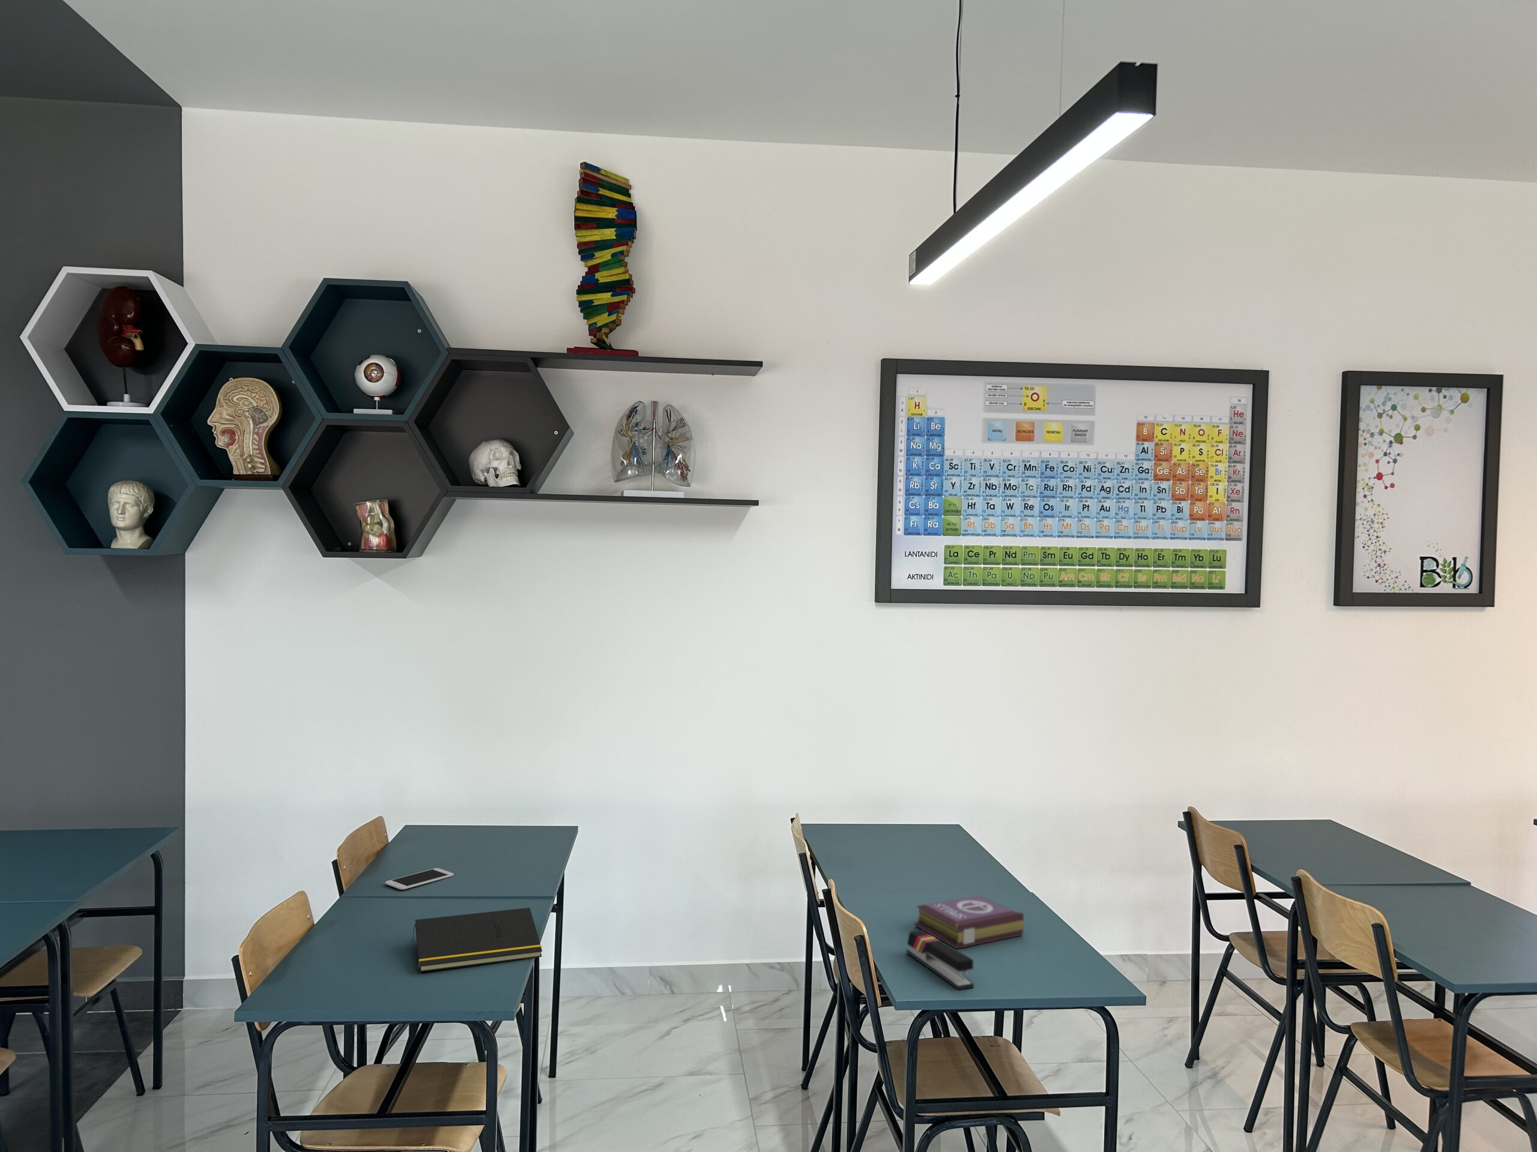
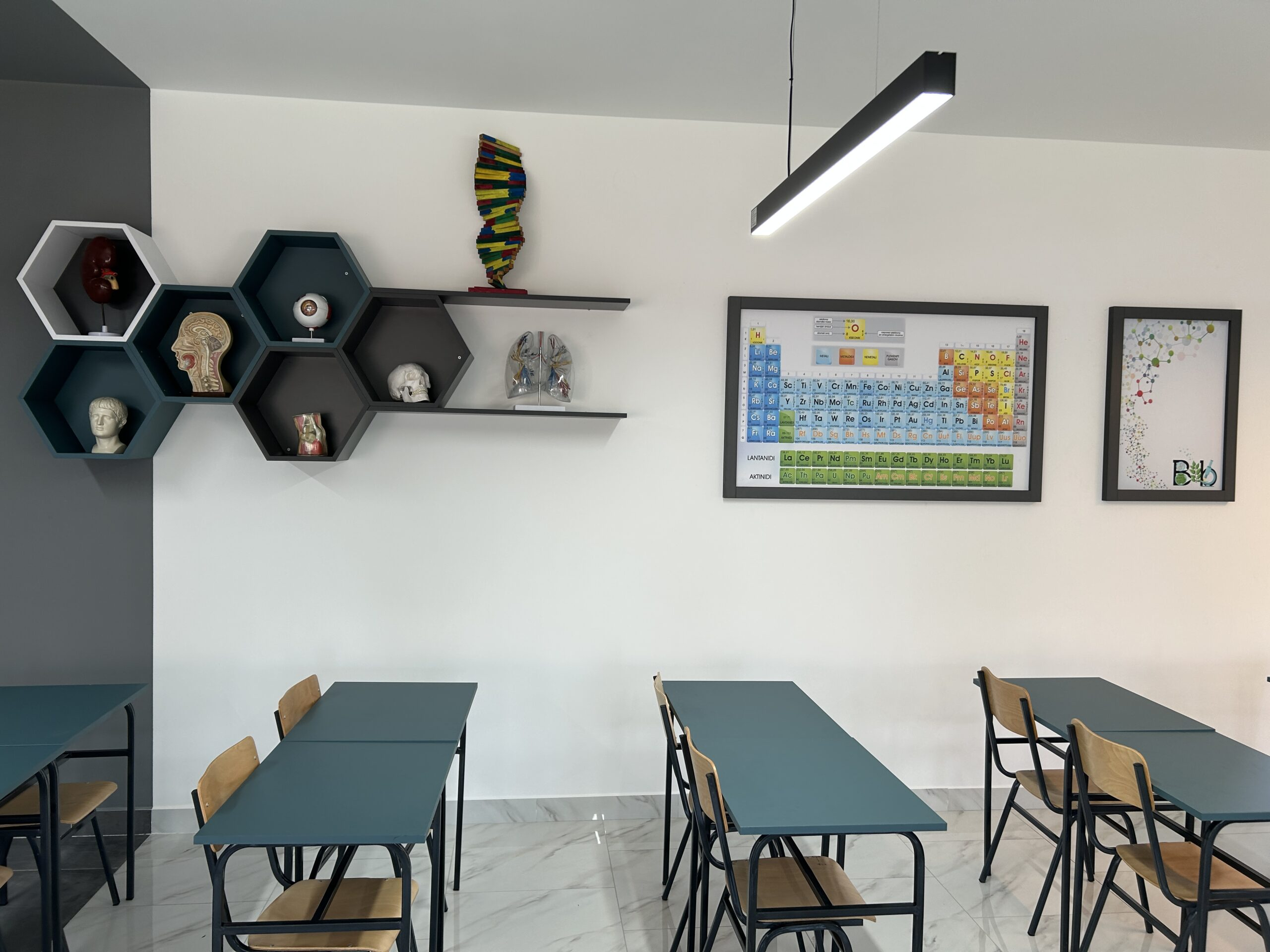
- book [915,894,1025,949]
- smartphone [385,868,455,891]
- stapler [906,929,974,990]
- notepad [411,908,542,973]
